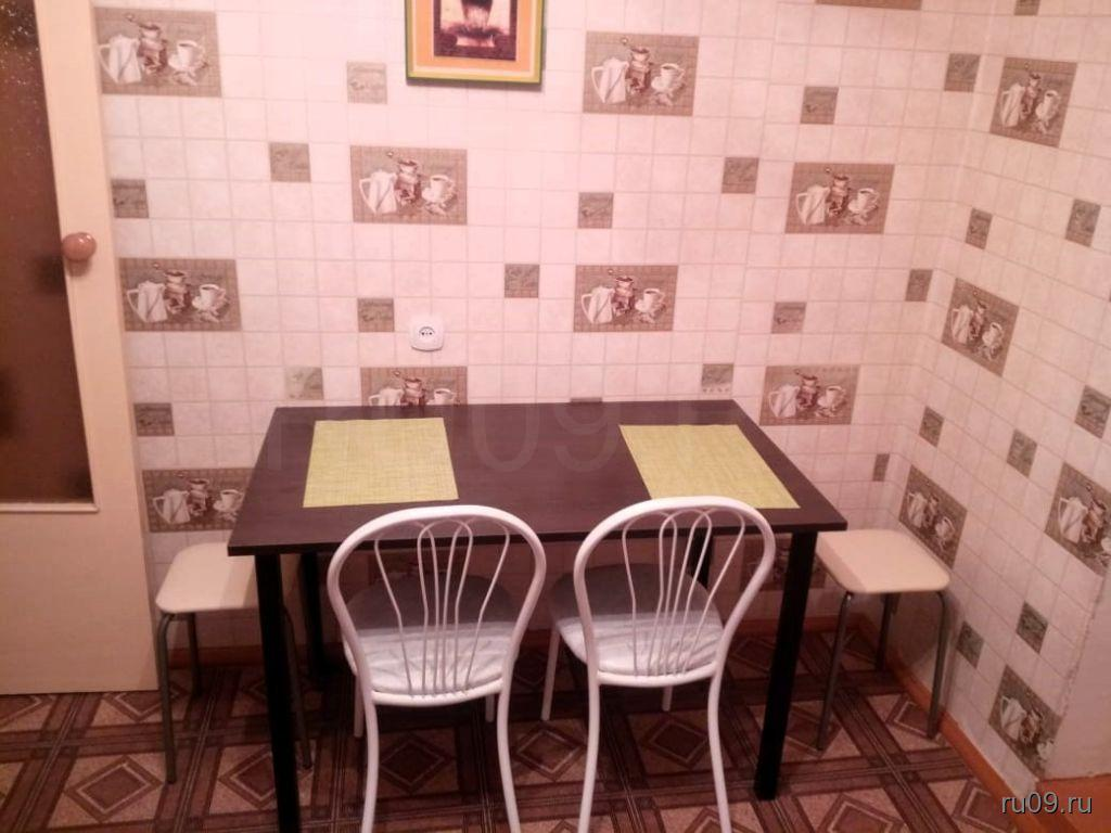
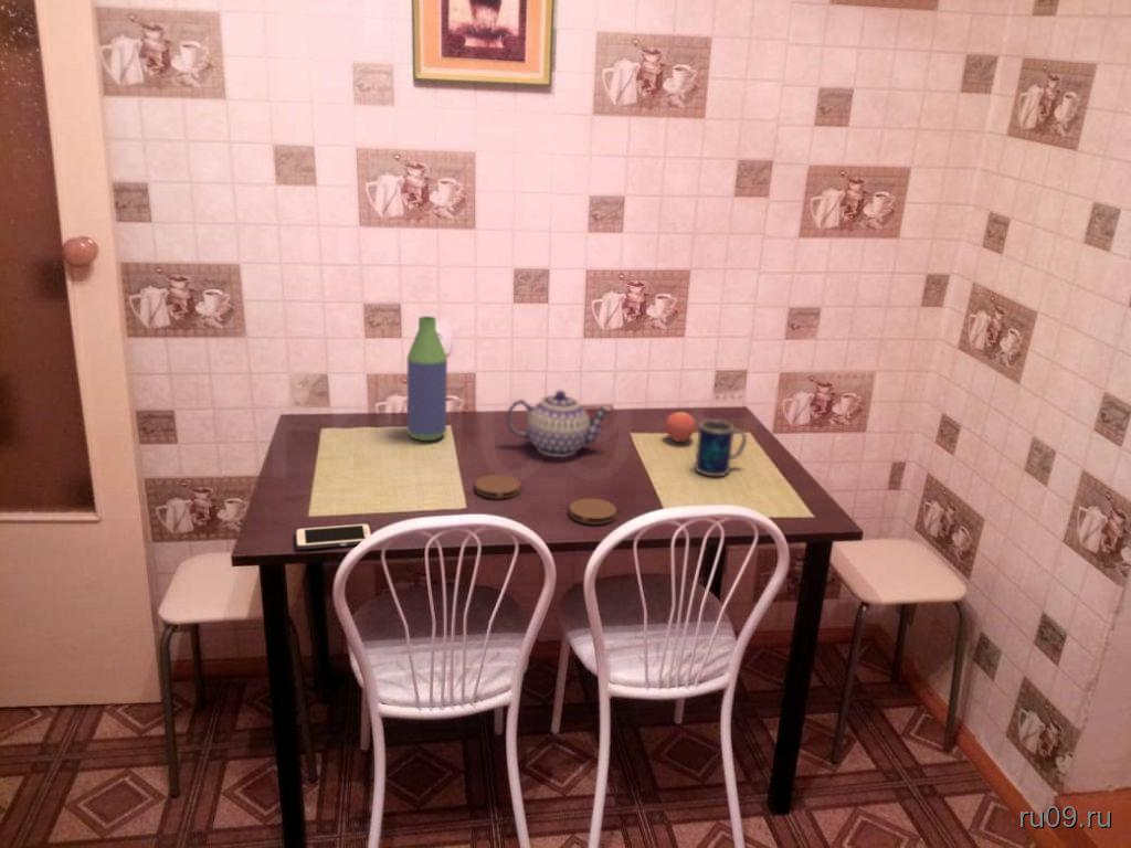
+ bottle [406,315,448,442]
+ cell phone [294,522,373,550]
+ teapot [505,390,613,458]
+ coaster [568,497,617,526]
+ coaster [474,474,521,500]
+ apple [664,410,697,443]
+ mug [694,418,748,477]
